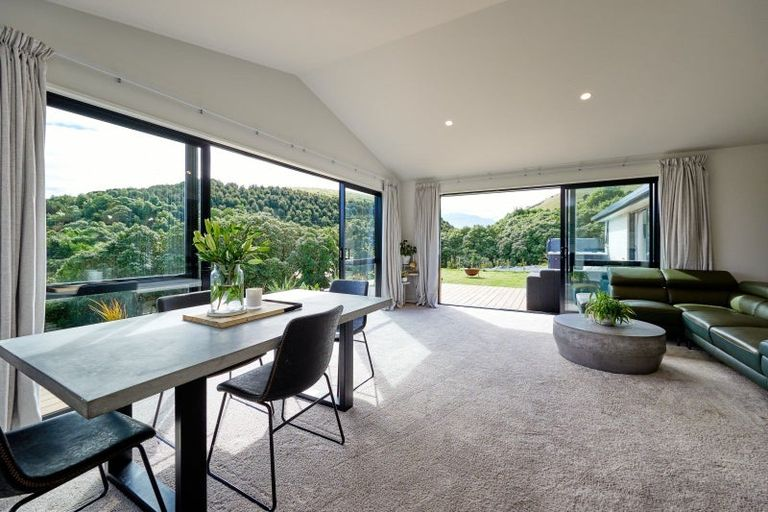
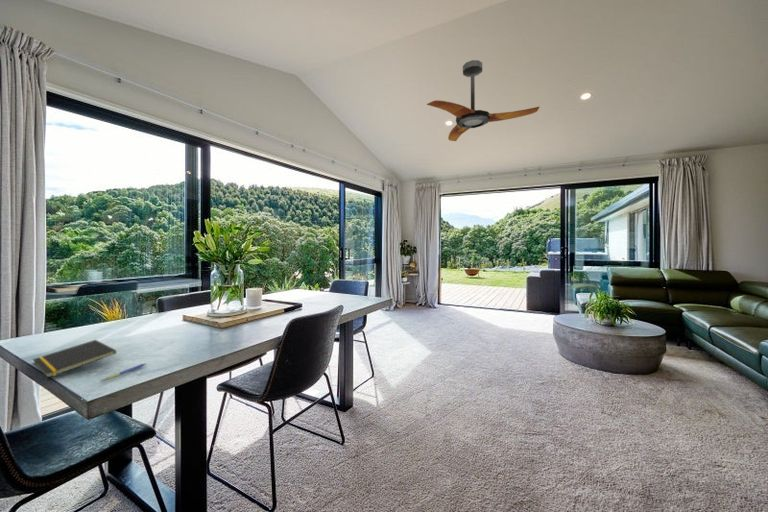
+ ceiling fan [426,59,540,142]
+ pen [100,362,147,382]
+ notepad [32,339,117,379]
